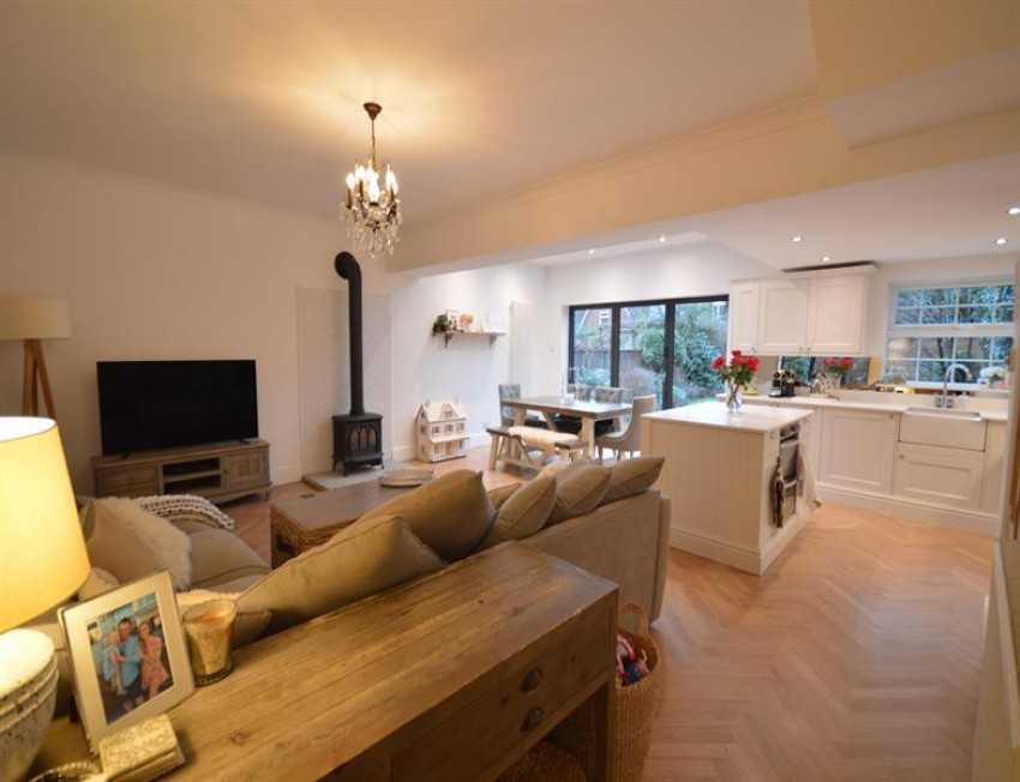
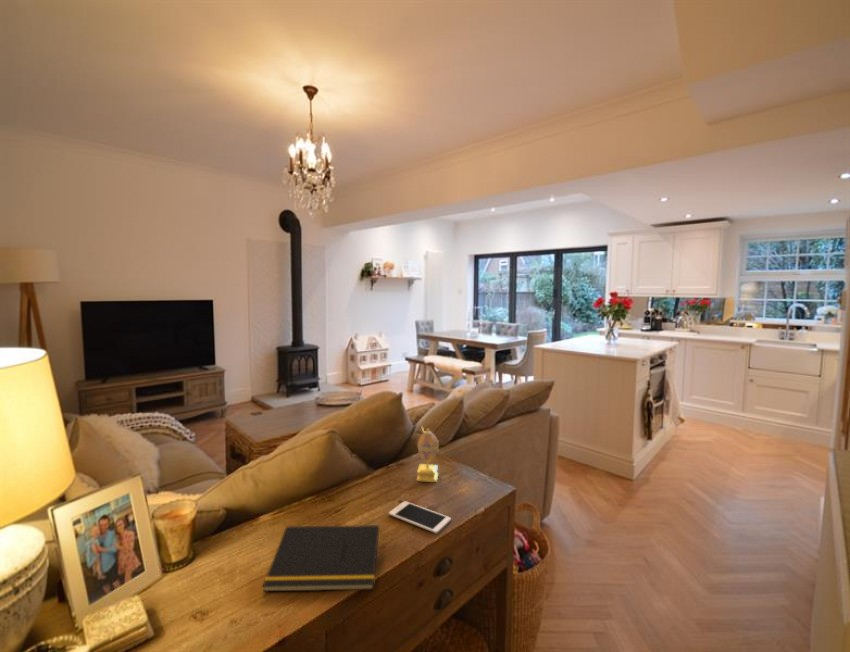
+ decorative egg [416,424,440,483]
+ cell phone [388,500,452,534]
+ notepad [261,524,380,593]
